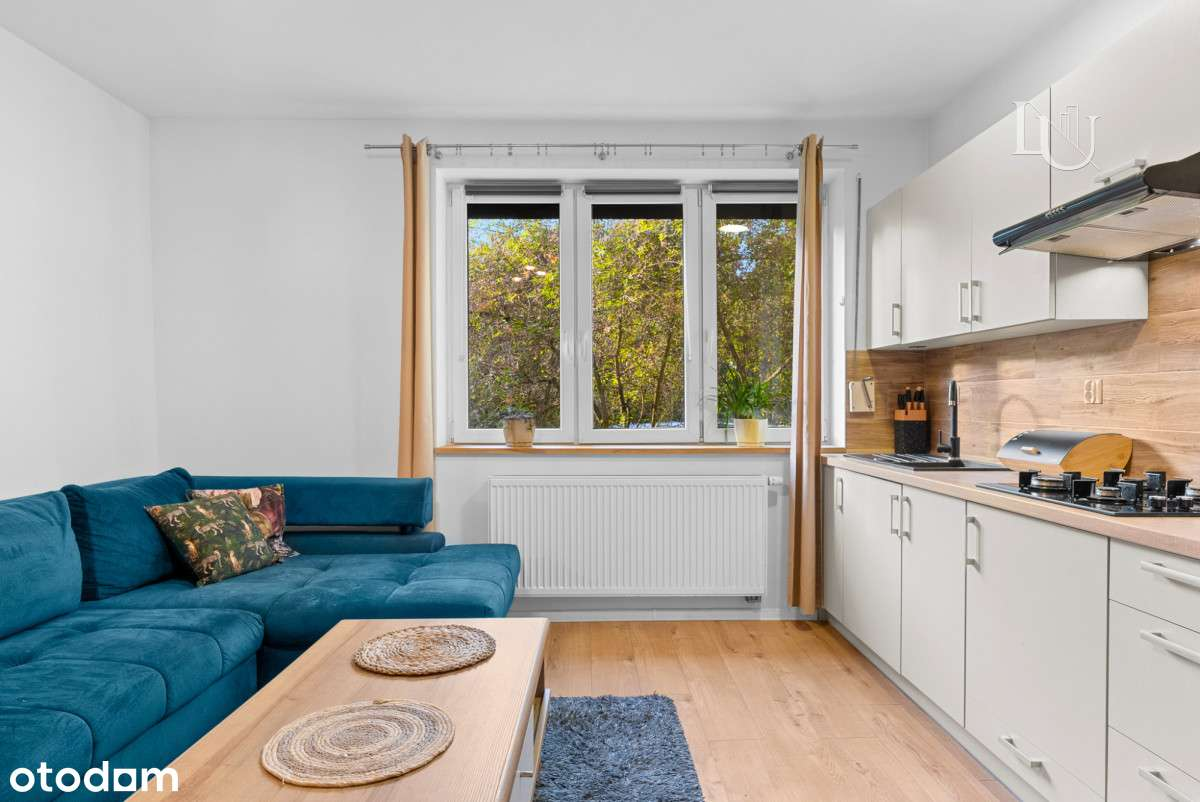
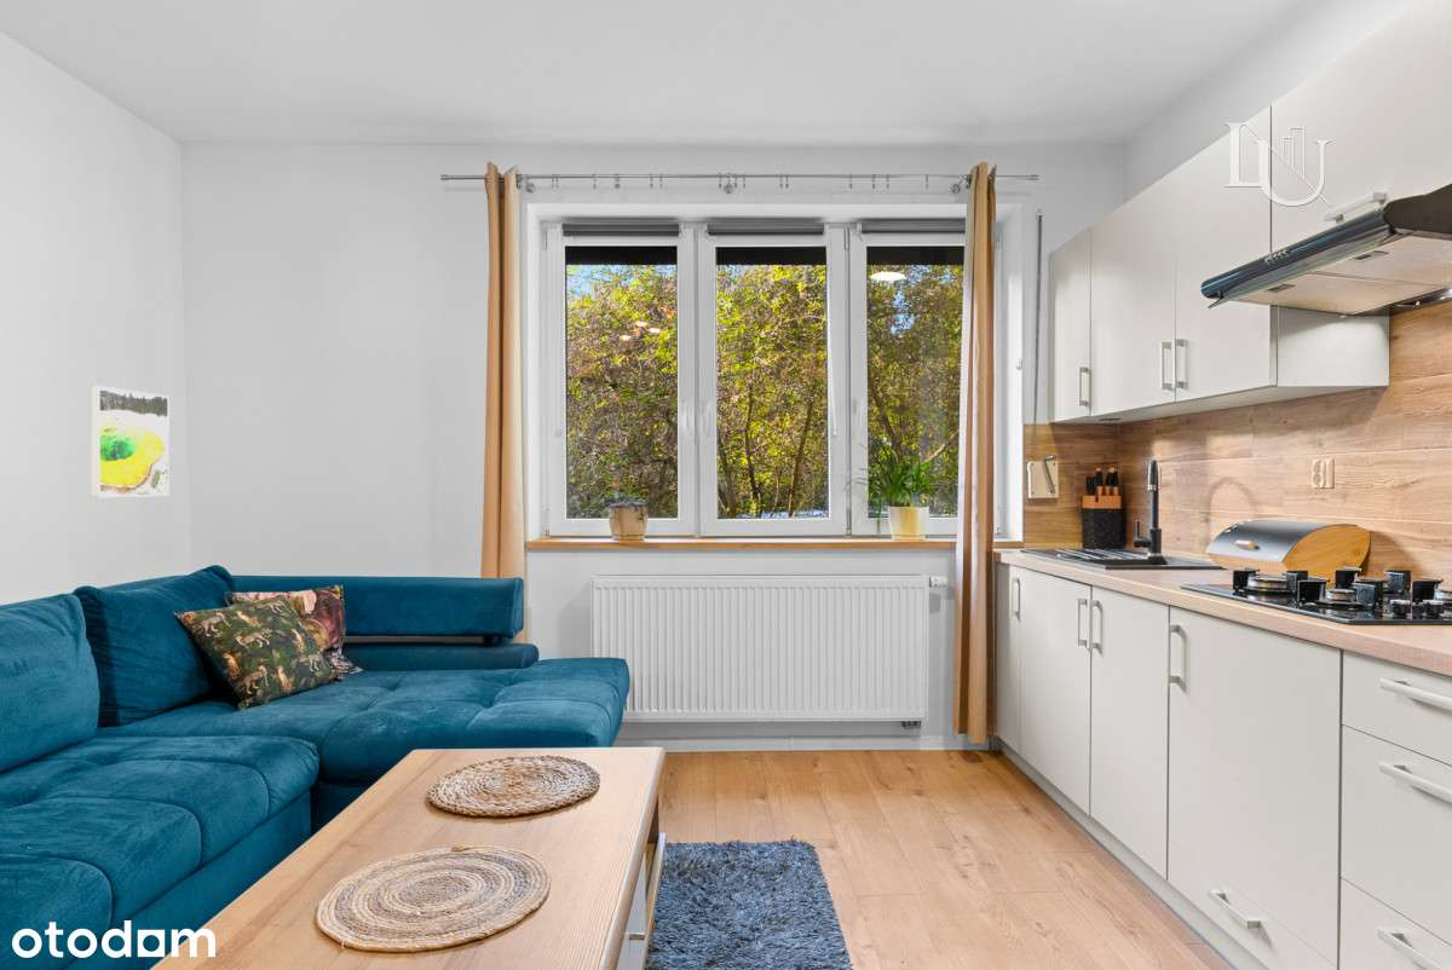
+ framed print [90,385,171,498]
